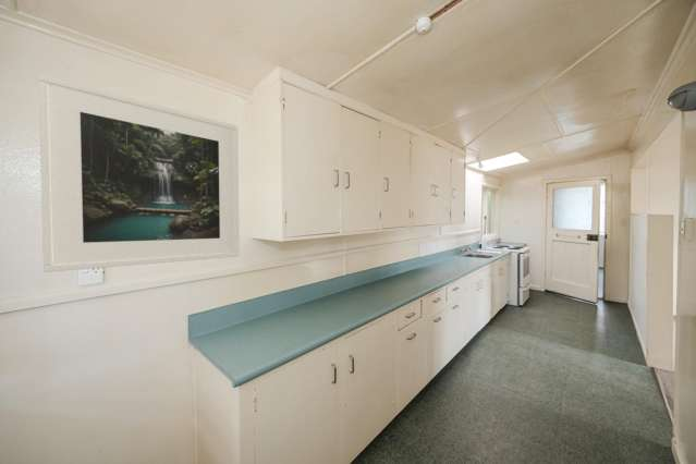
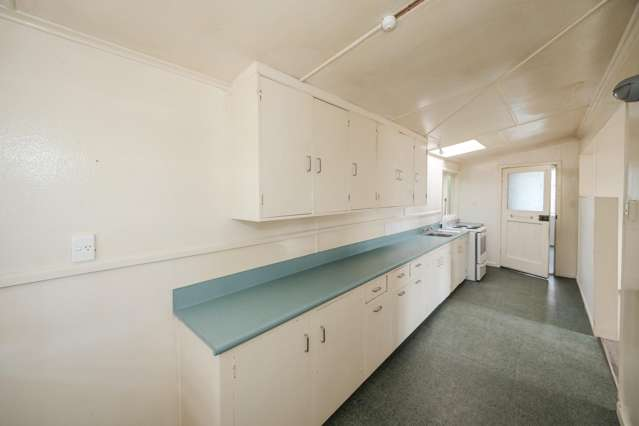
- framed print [37,73,241,273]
